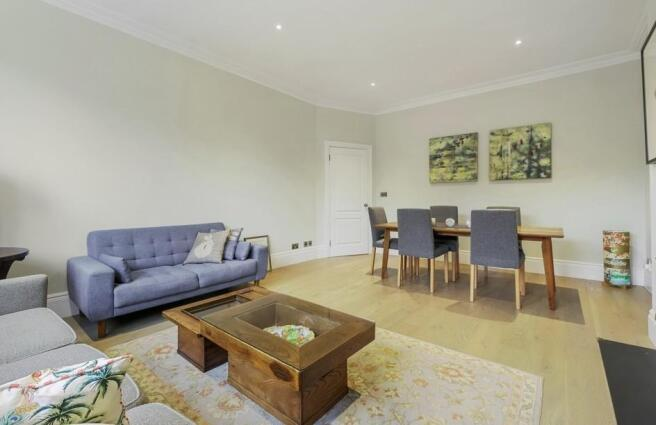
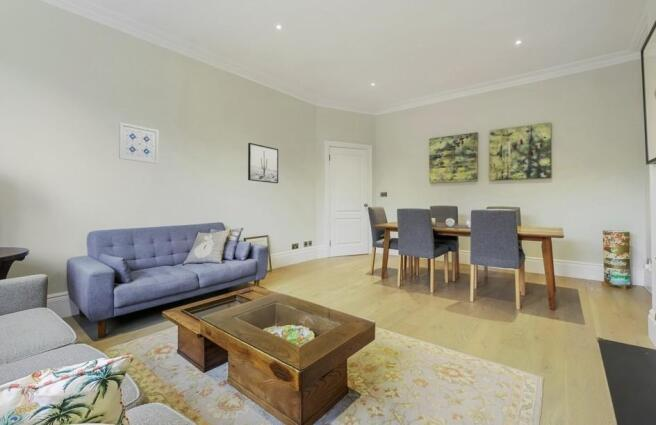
+ wall art [118,122,159,164]
+ wall art [247,142,279,184]
